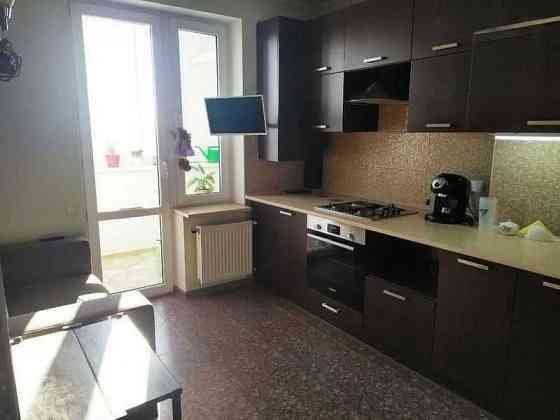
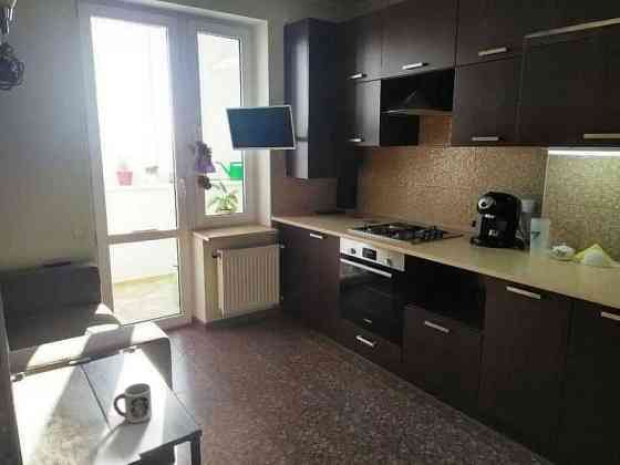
+ cup [112,382,153,424]
